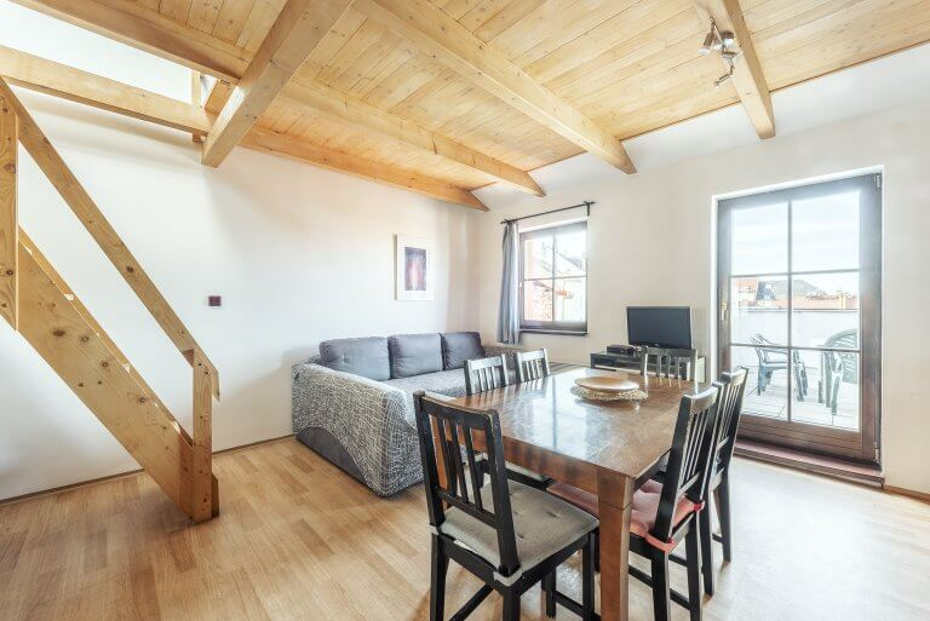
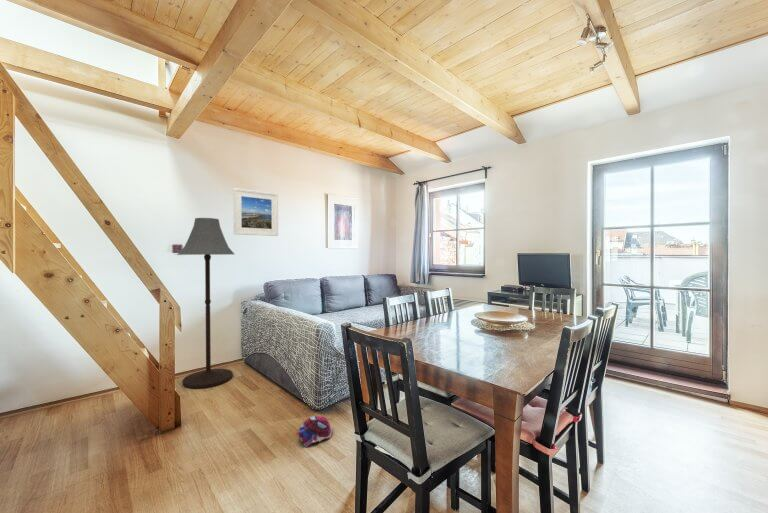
+ floor lamp [176,217,235,389]
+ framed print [232,187,279,237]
+ plush toy [295,415,333,449]
